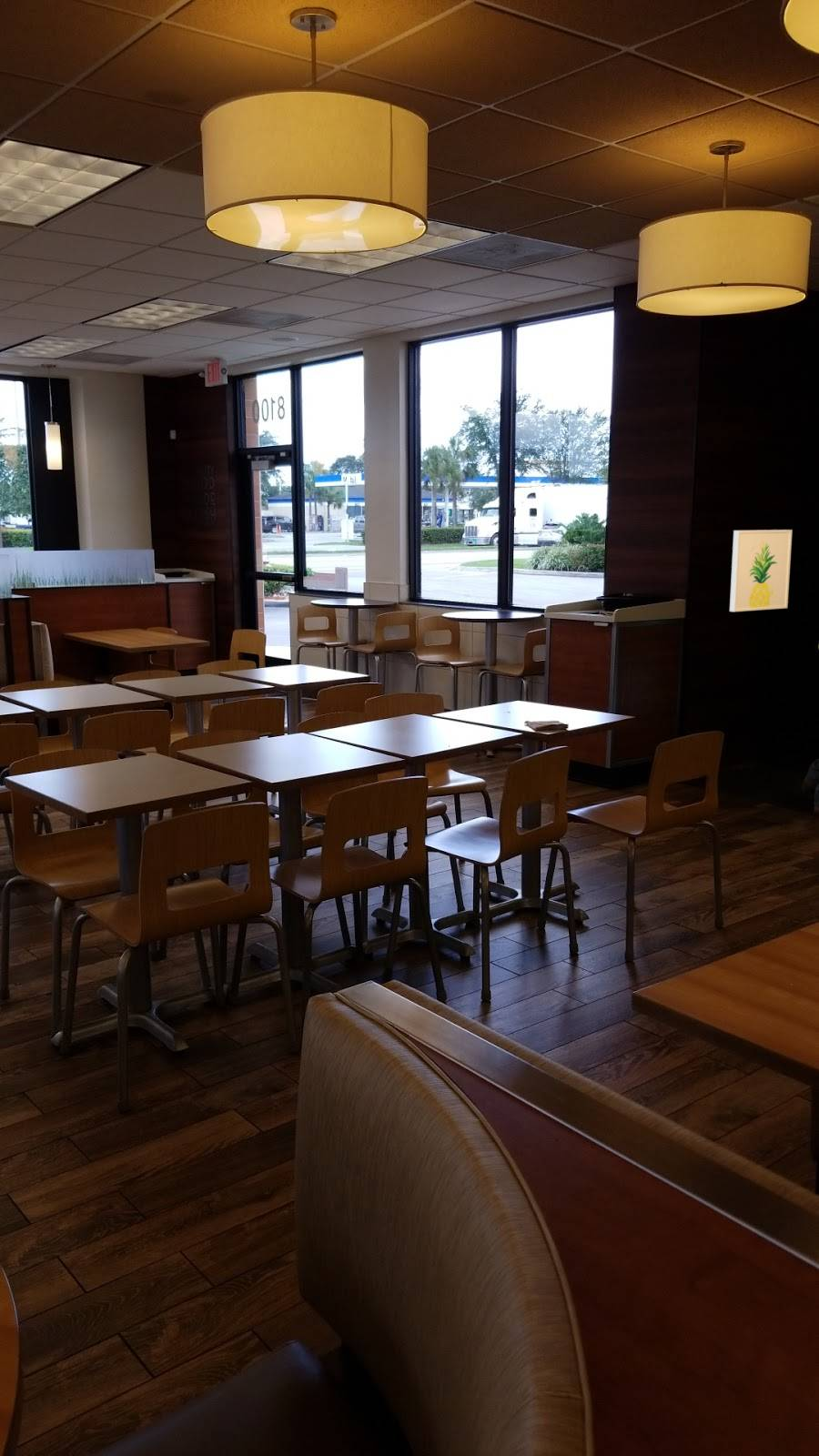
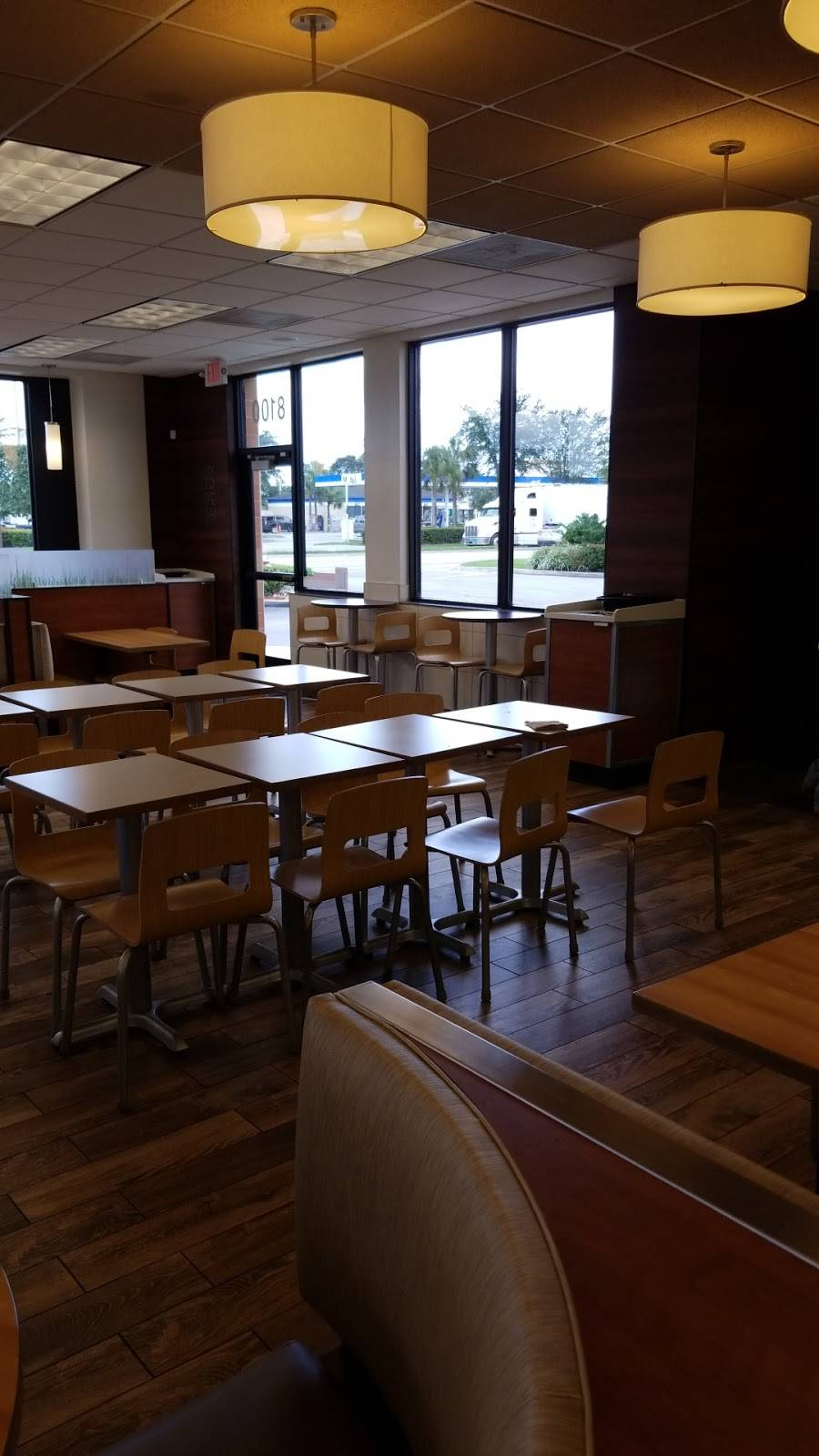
- wall art [729,529,793,612]
